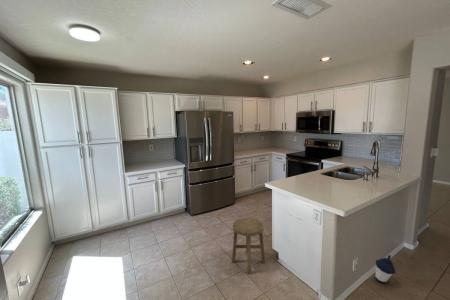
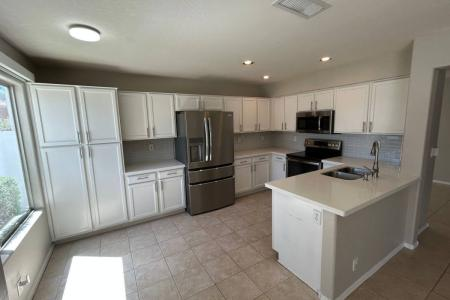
- lantern [374,254,396,284]
- stool [231,217,266,275]
